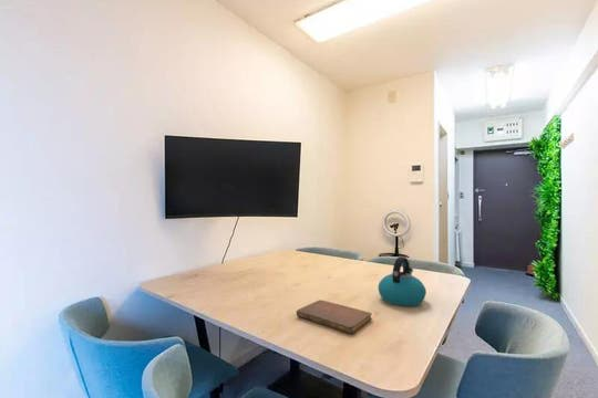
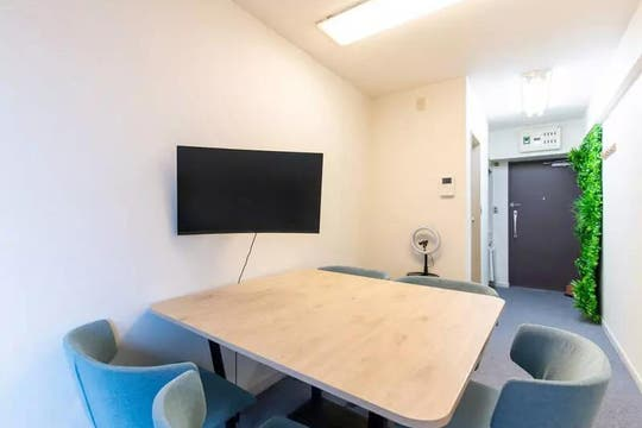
- kettle [378,255,427,307]
- notebook [296,298,373,335]
